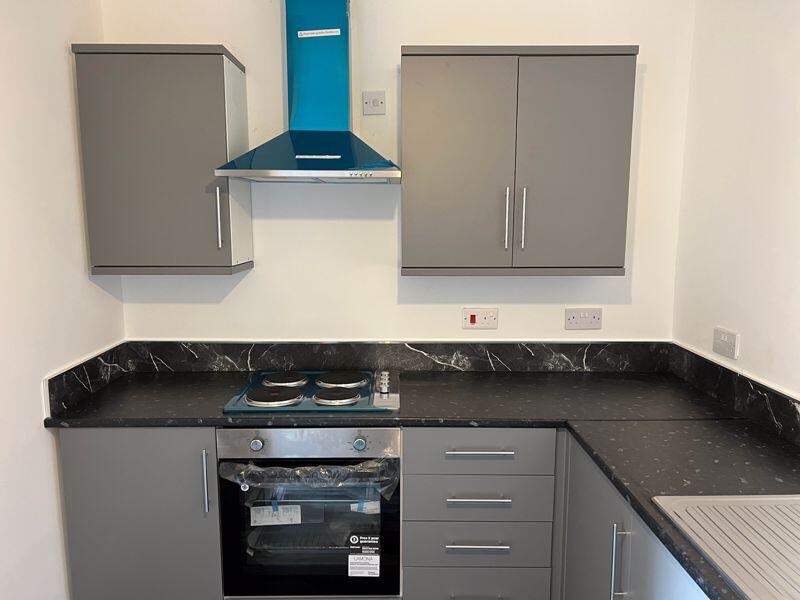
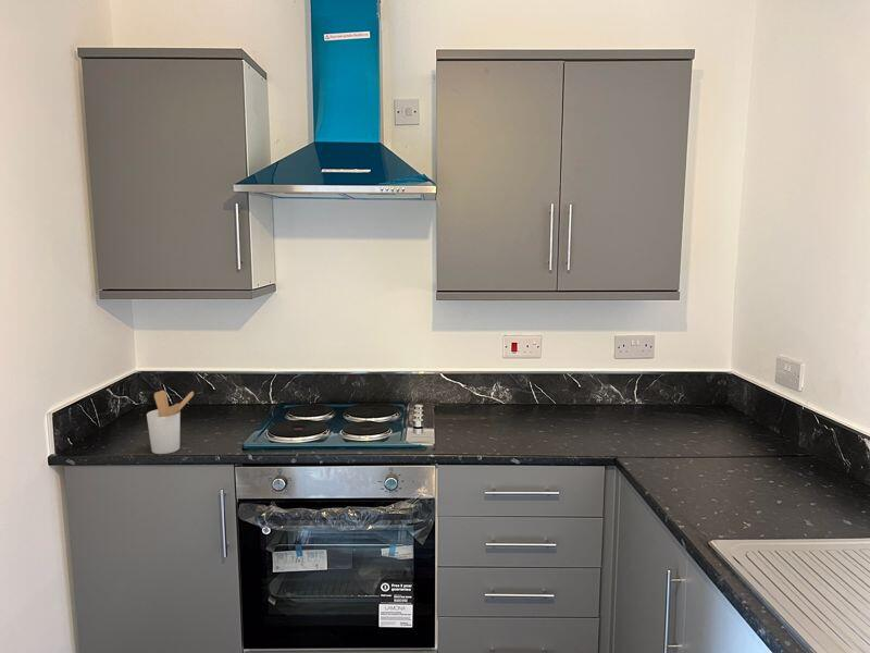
+ utensil holder [146,390,195,455]
